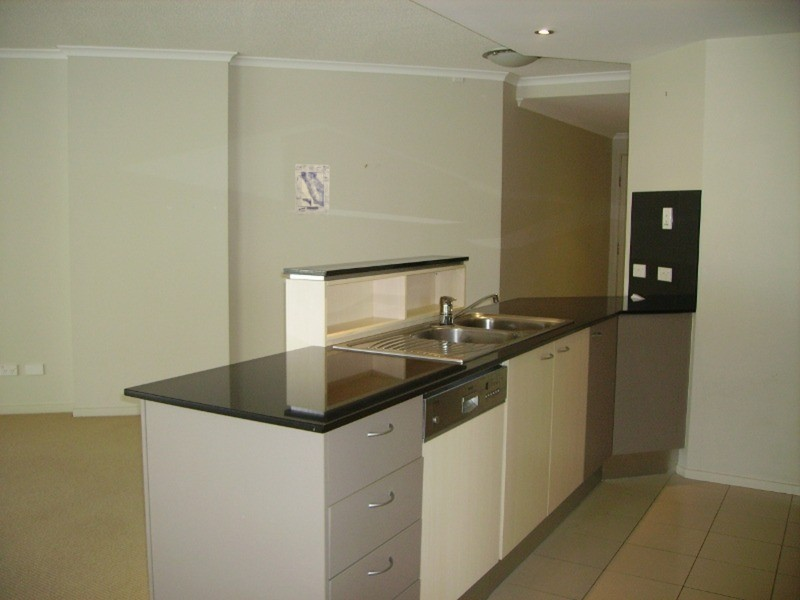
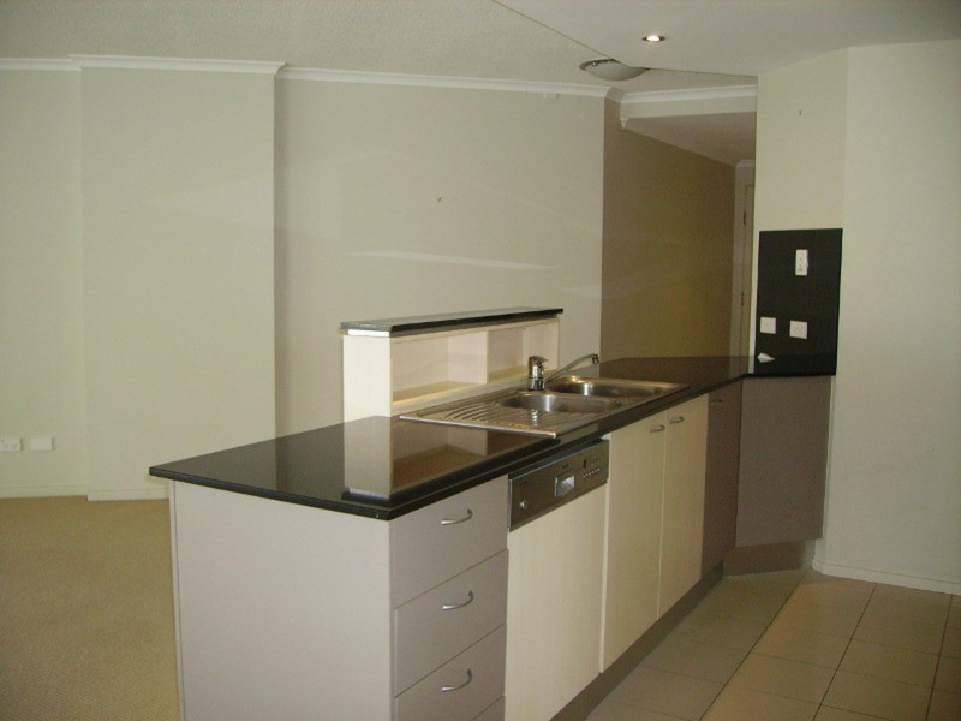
- wall art [294,163,331,216]
